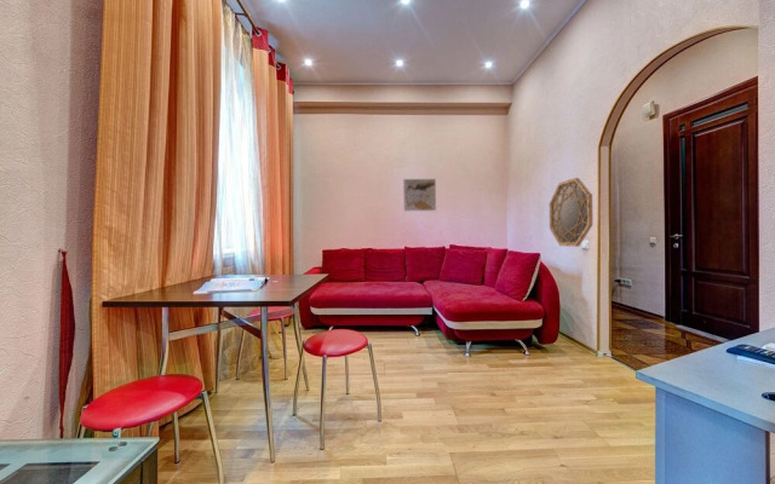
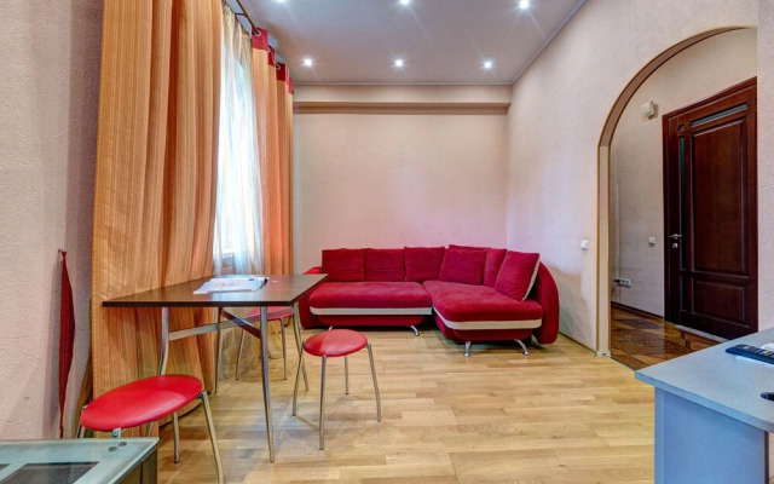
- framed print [402,178,437,213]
- home mirror [549,177,593,248]
